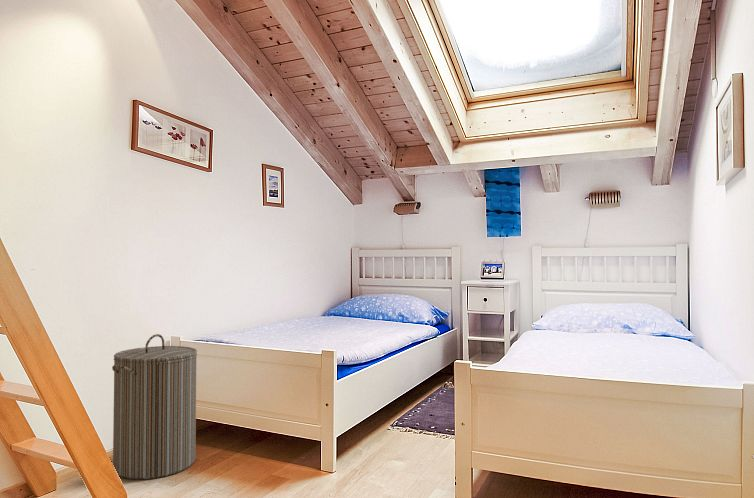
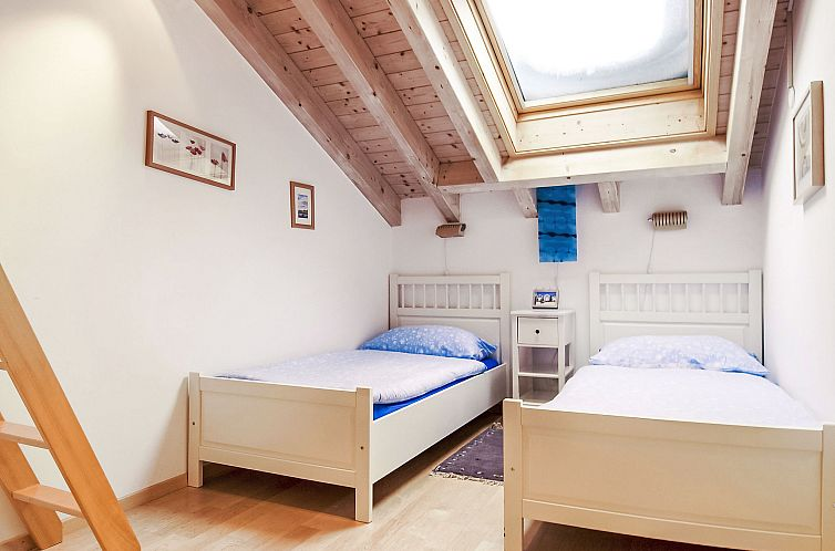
- laundry hamper [111,333,198,480]
